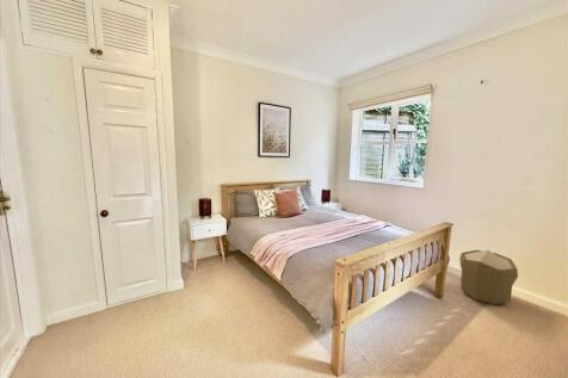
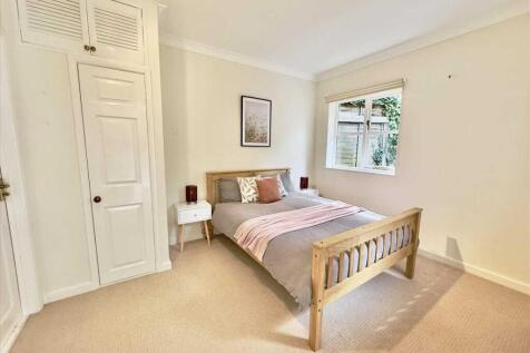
- pouf [458,249,519,305]
